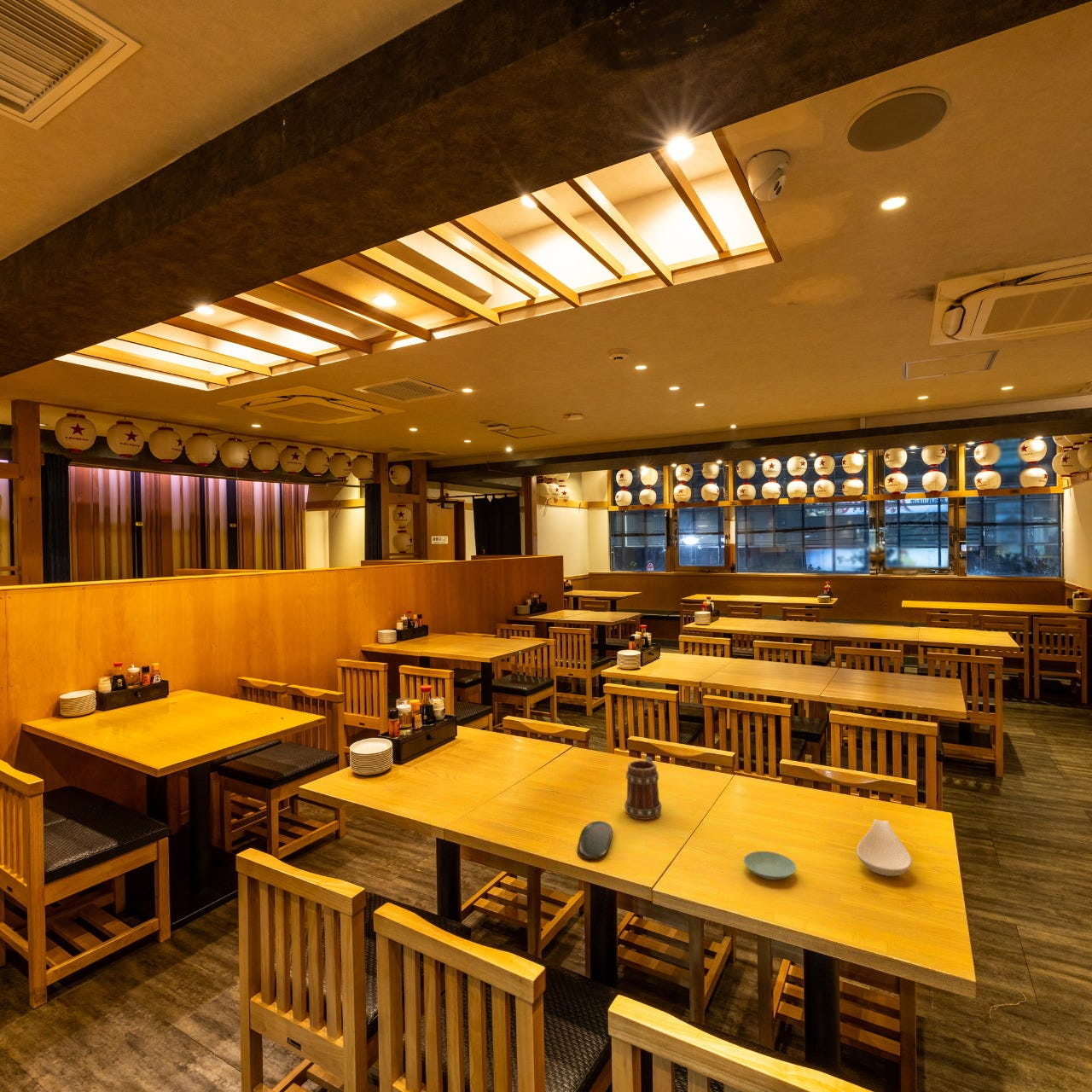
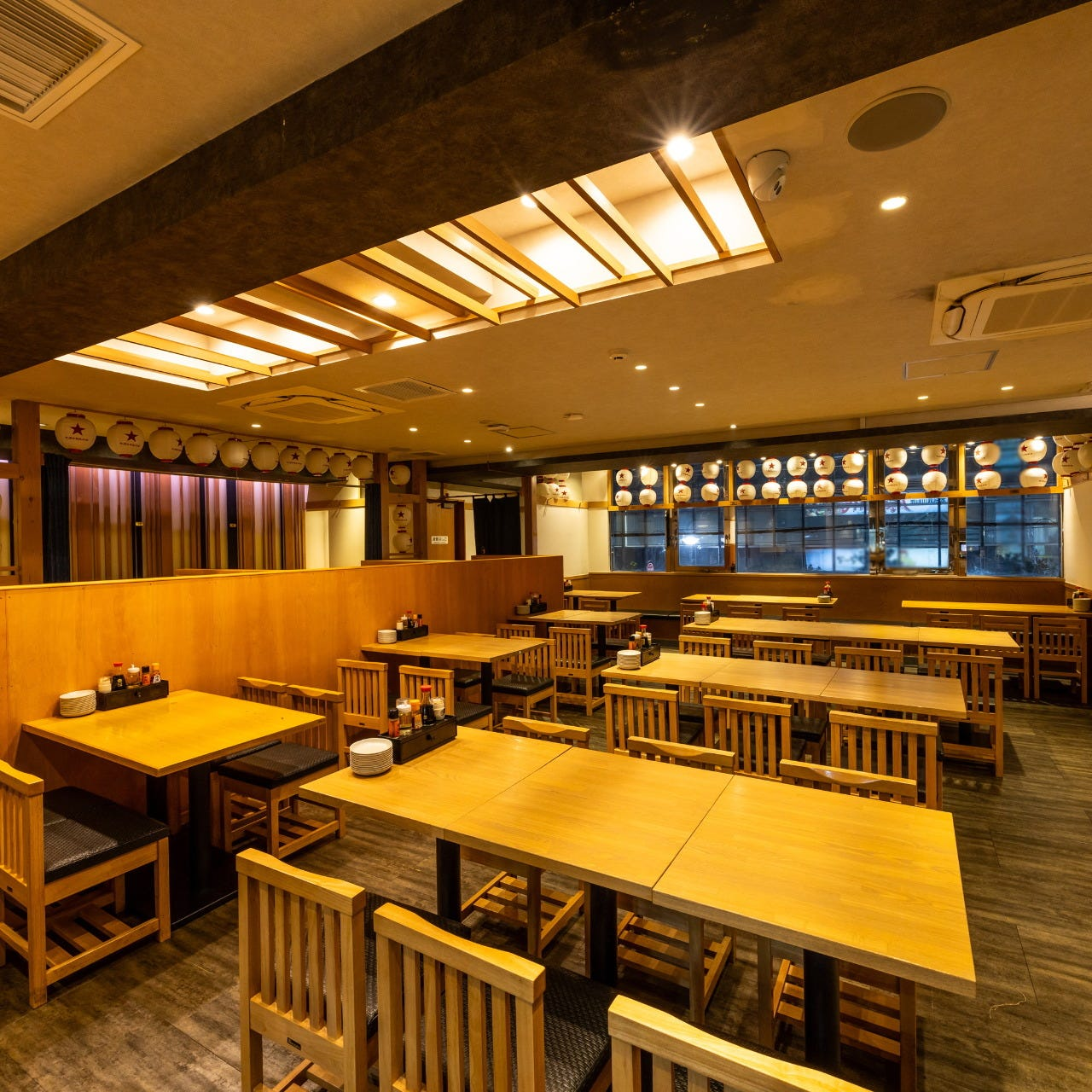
- oval tray [576,820,613,860]
- saucer [743,851,797,880]
- spoon rest [856,818,913,877]
- beer mug [624,756,662,821]
